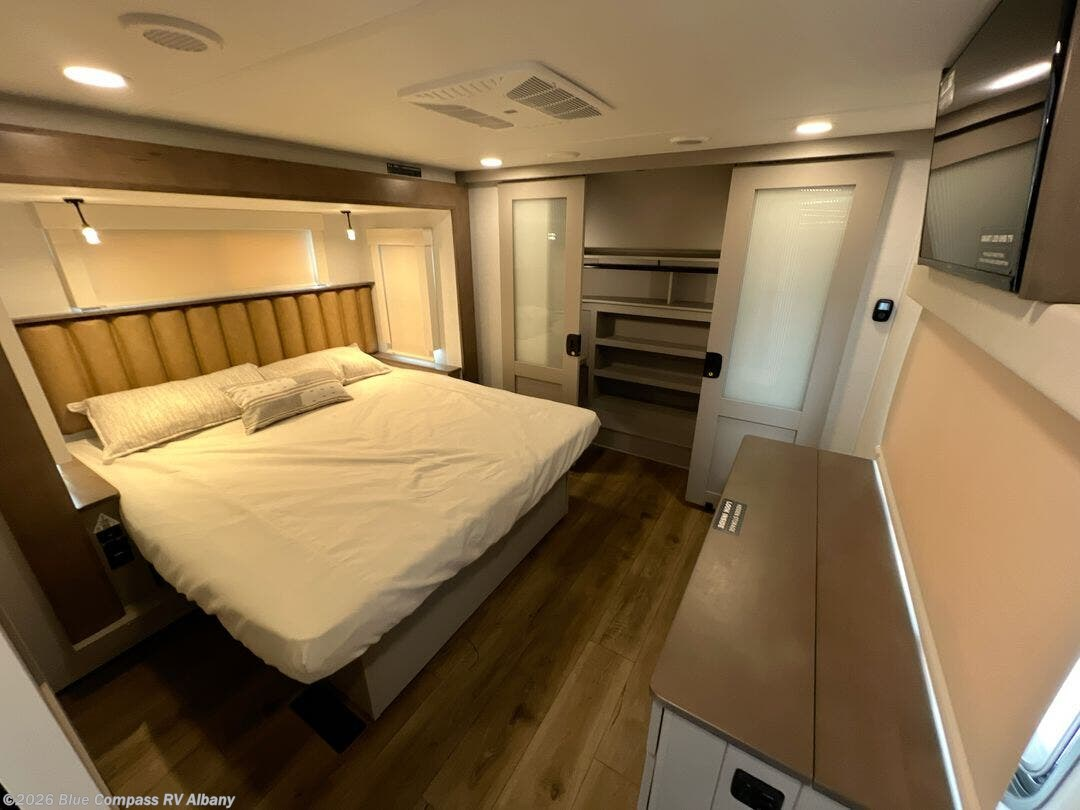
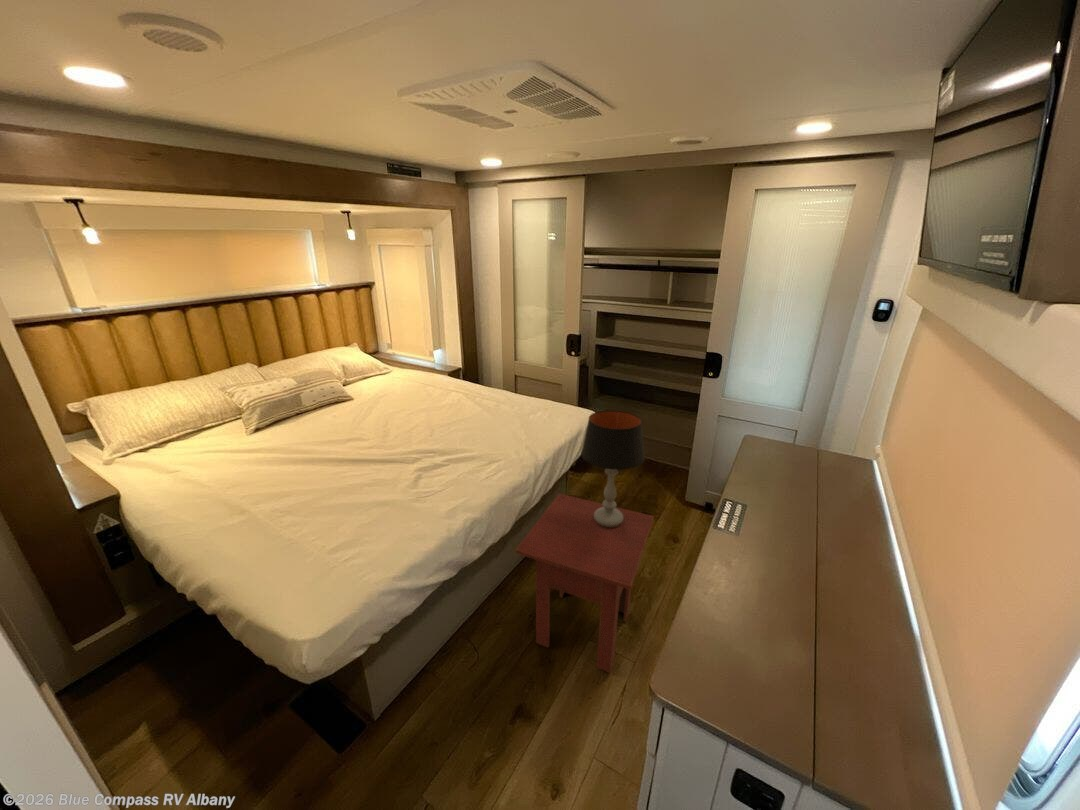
+ side table [515,493,655,674]
+ table lamp [580,409,646,527]
